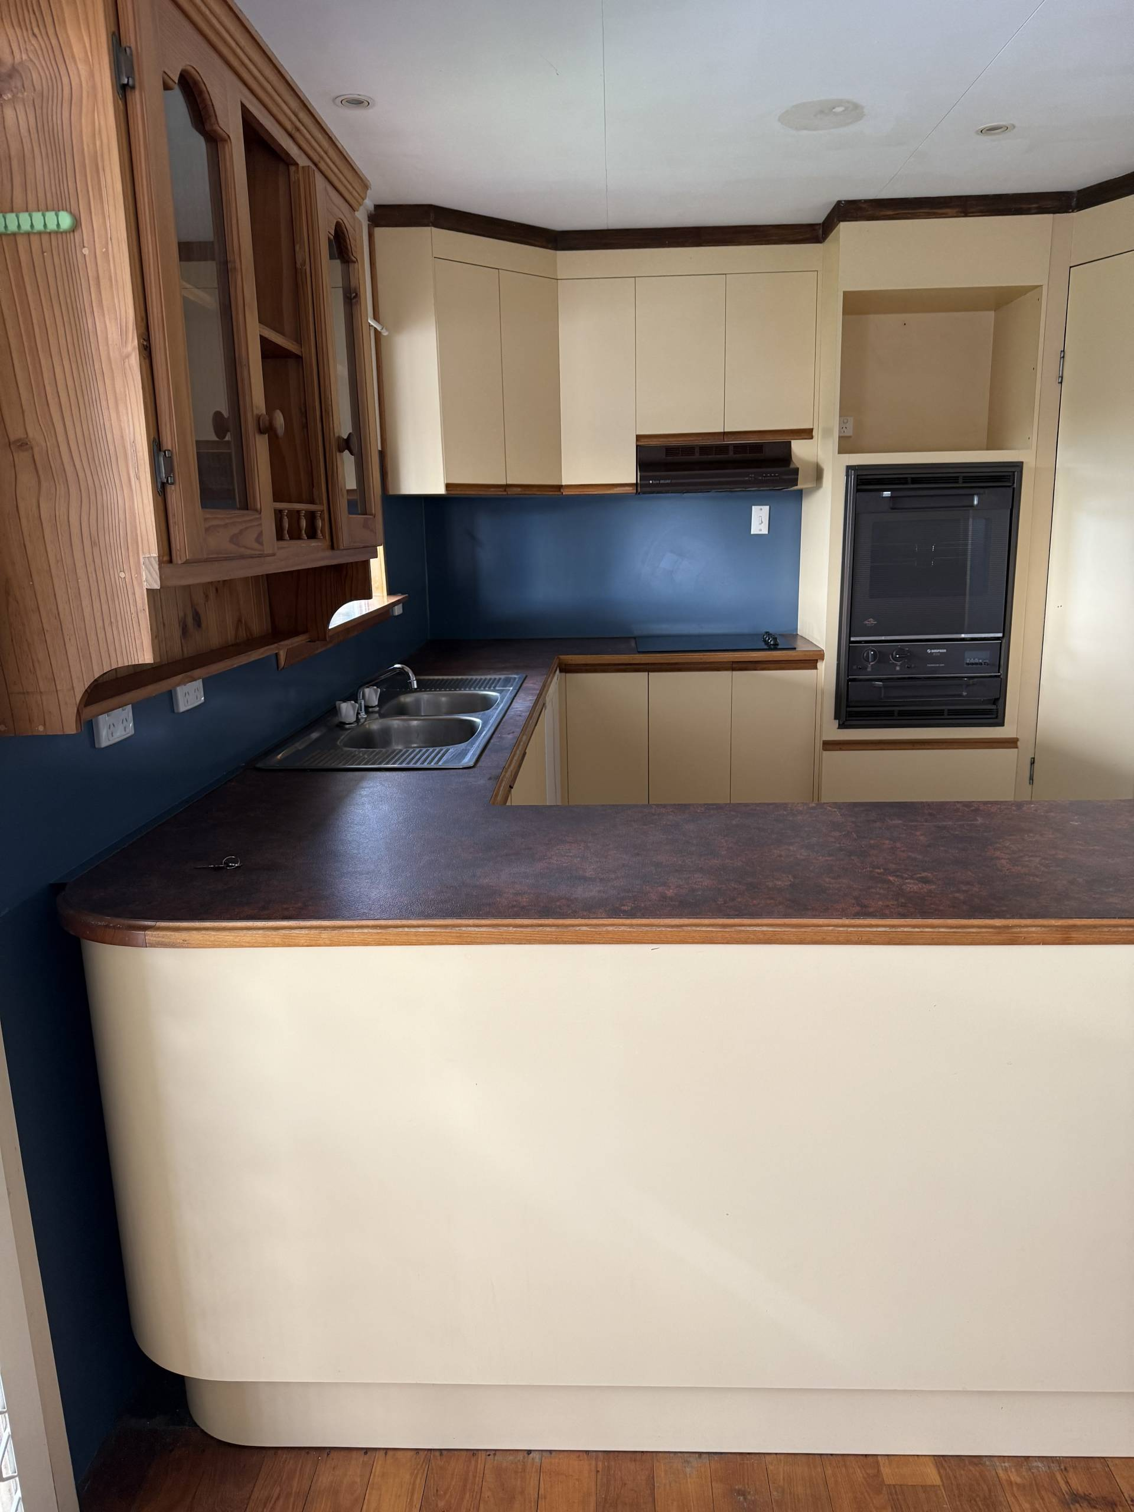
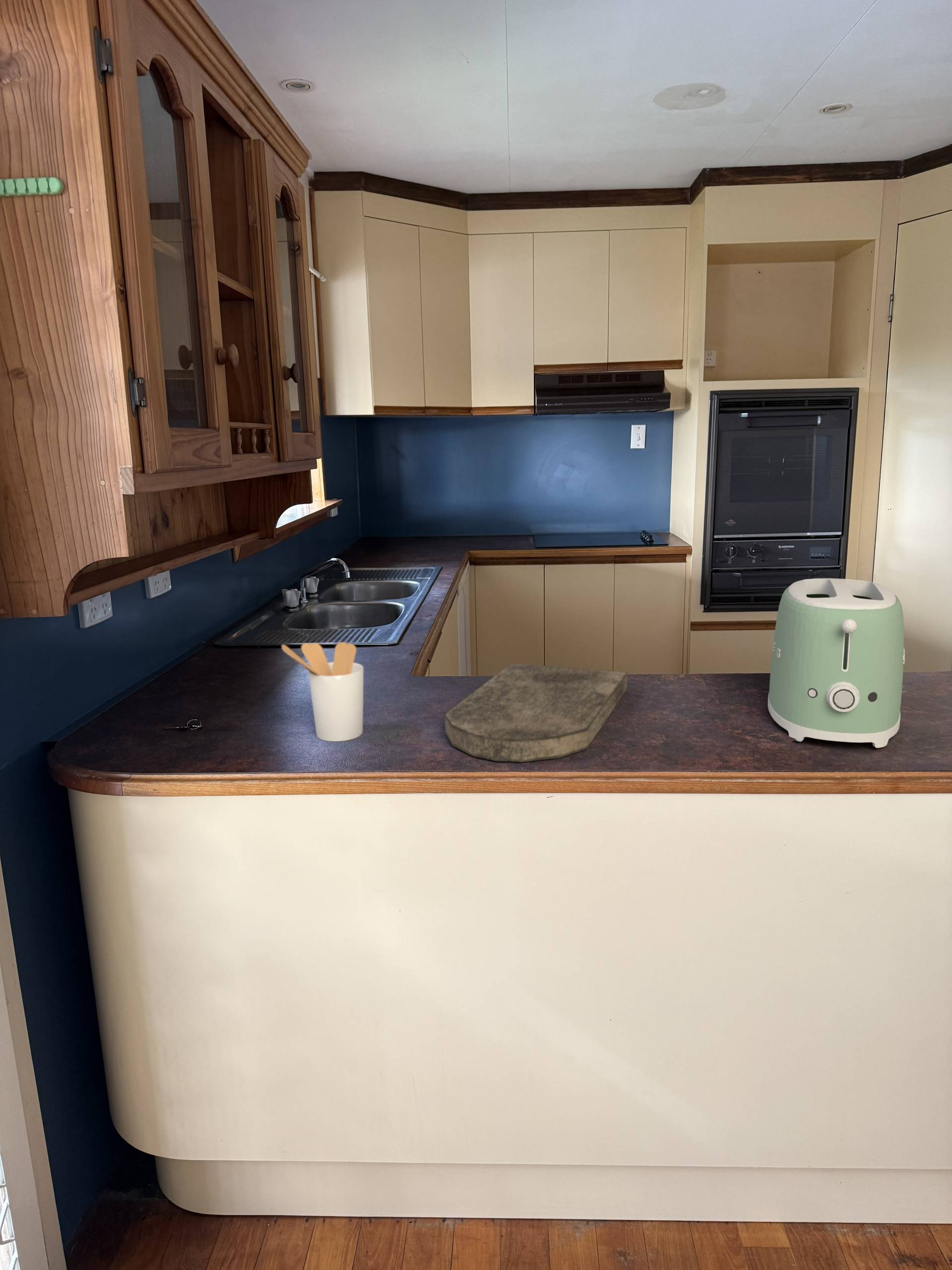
+ toaster [767,578,905,749]
+ cutting board [444,663,628,762]
+ utensil holder [281,642,364,742]
